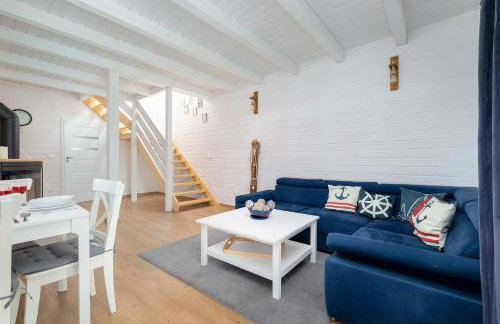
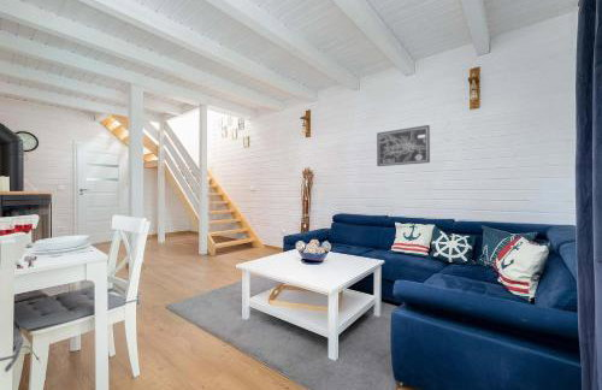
+ wall art [376,124,431,167]
